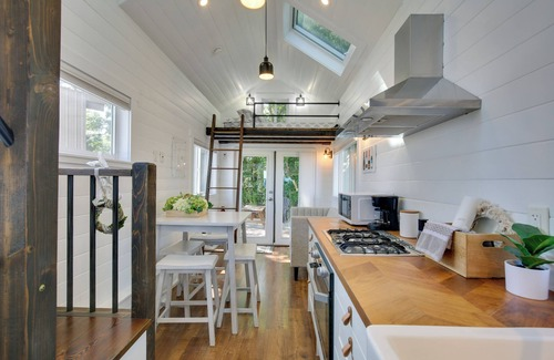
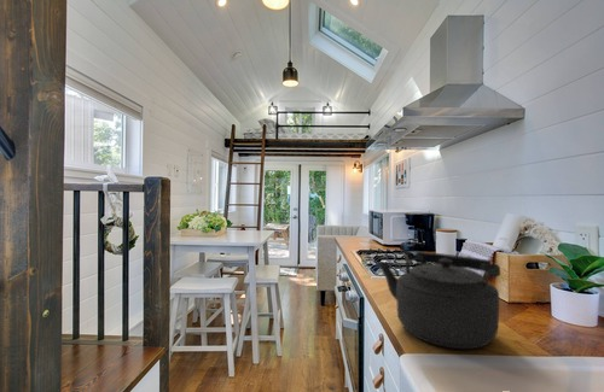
+ kettle [377,251,501,350]
